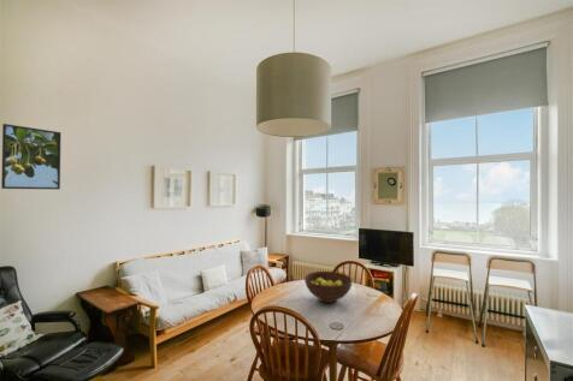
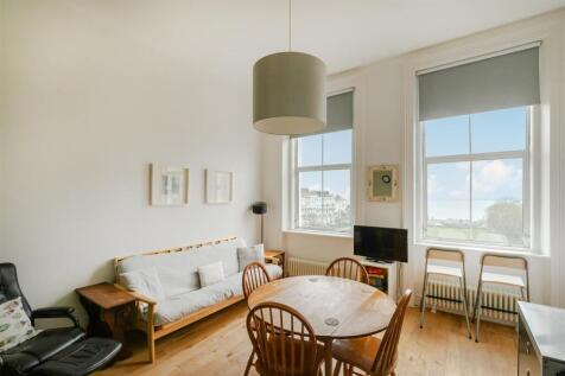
- fruit bowl [303,270,354,304]
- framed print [0,123,63,191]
